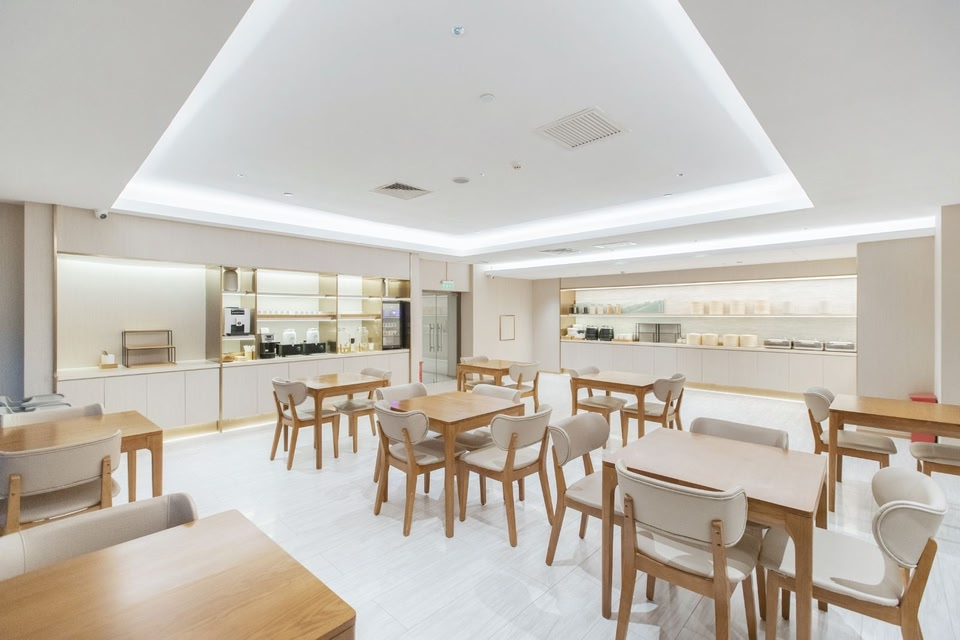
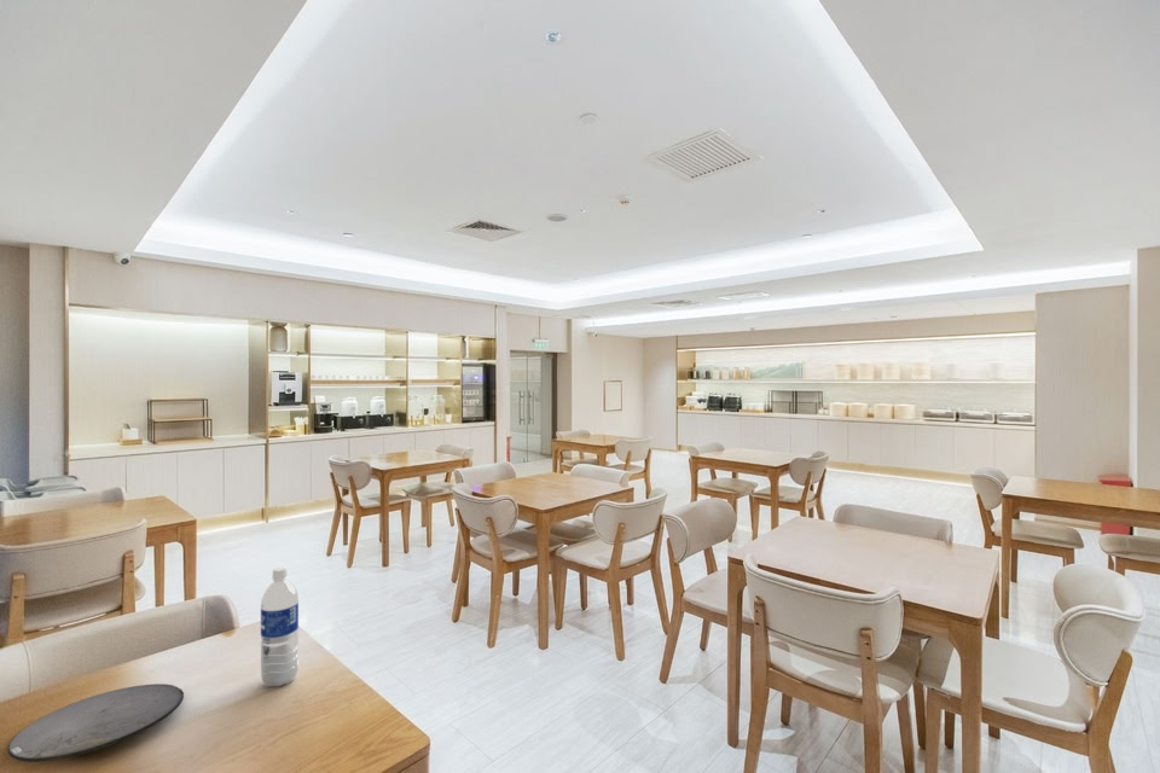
+ plate [7,682,185,763]
+ water bottle [260,565,300,688]
